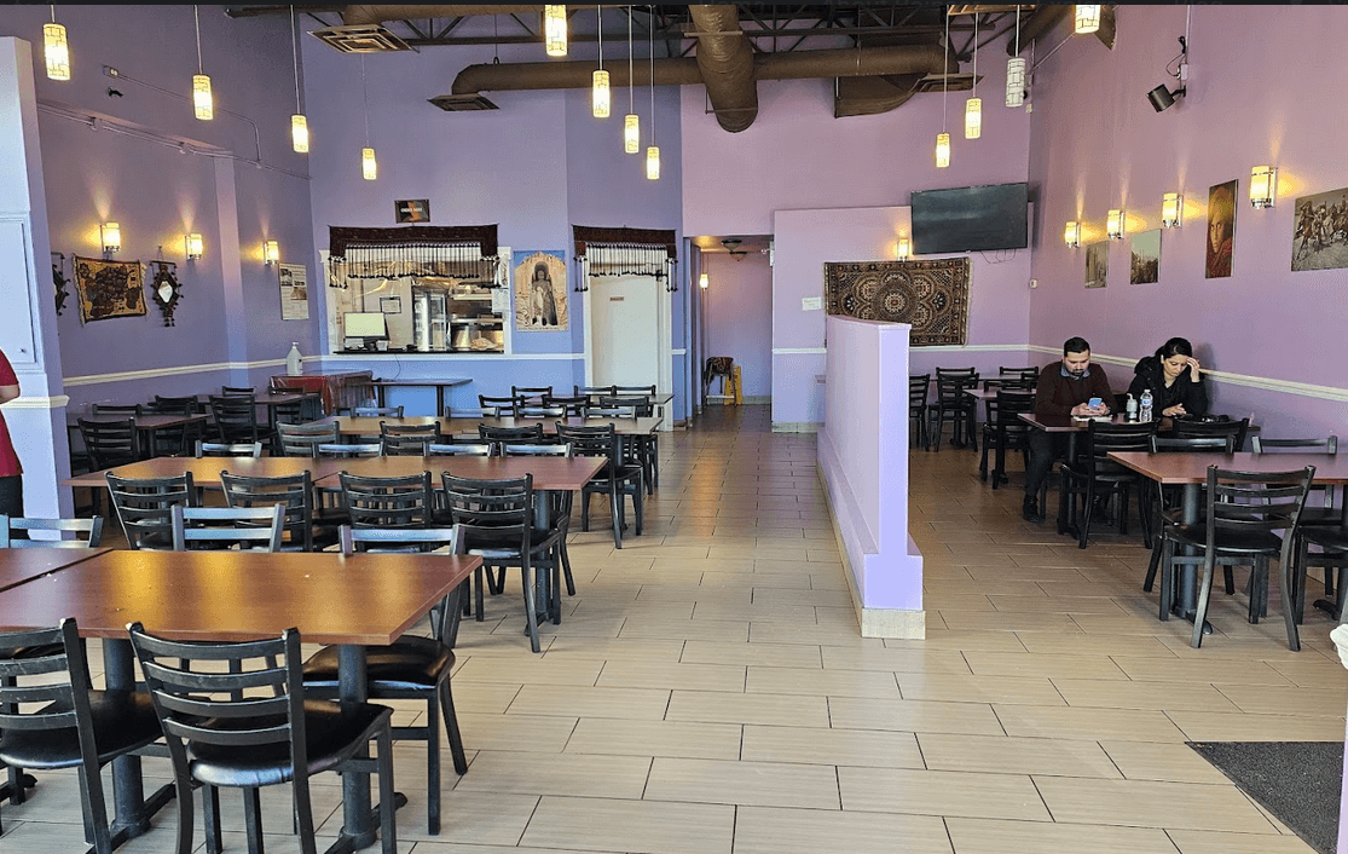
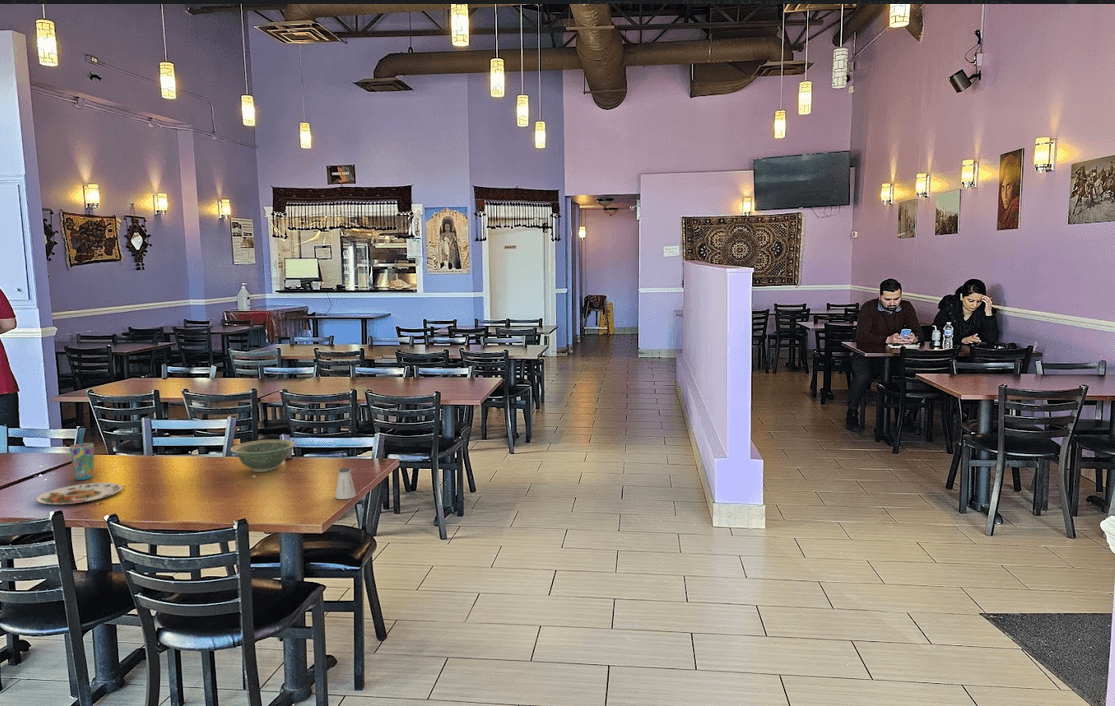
+ plate [35,482,123,505]
+ saltshaker [334,467,357,500]
+ cup [69,428,95,481]
+ bowl [229,439,296,473]
